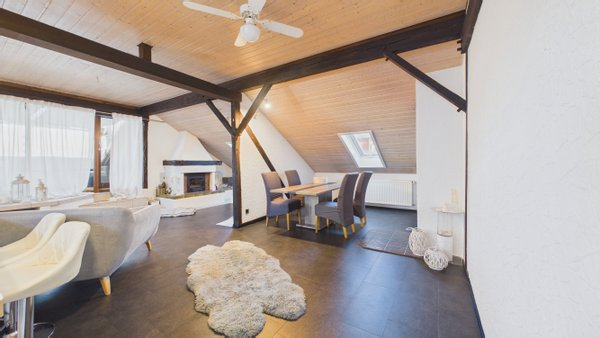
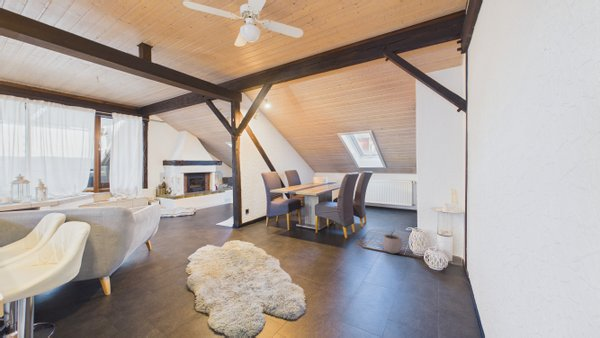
+ plant pot [381,229,403,254]
